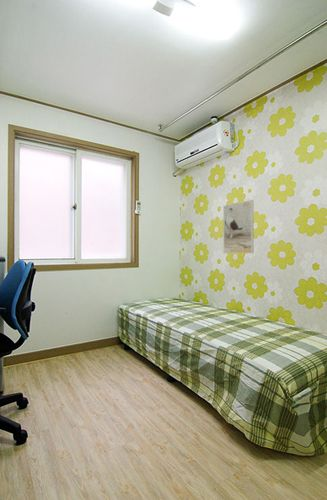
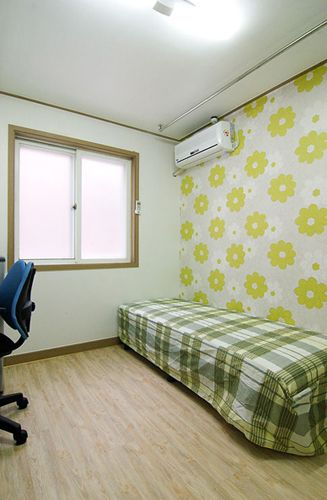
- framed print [222,199,255,254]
